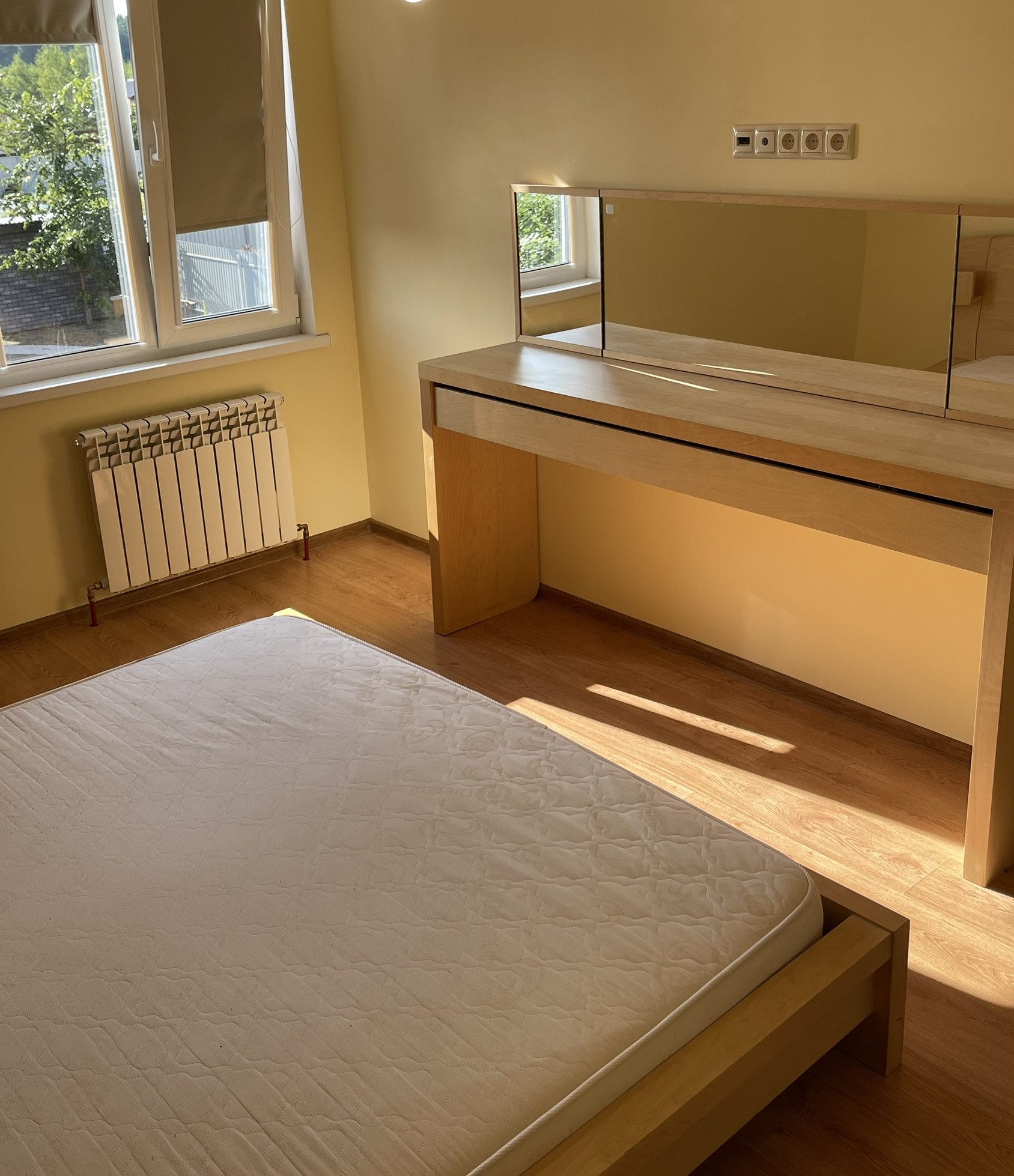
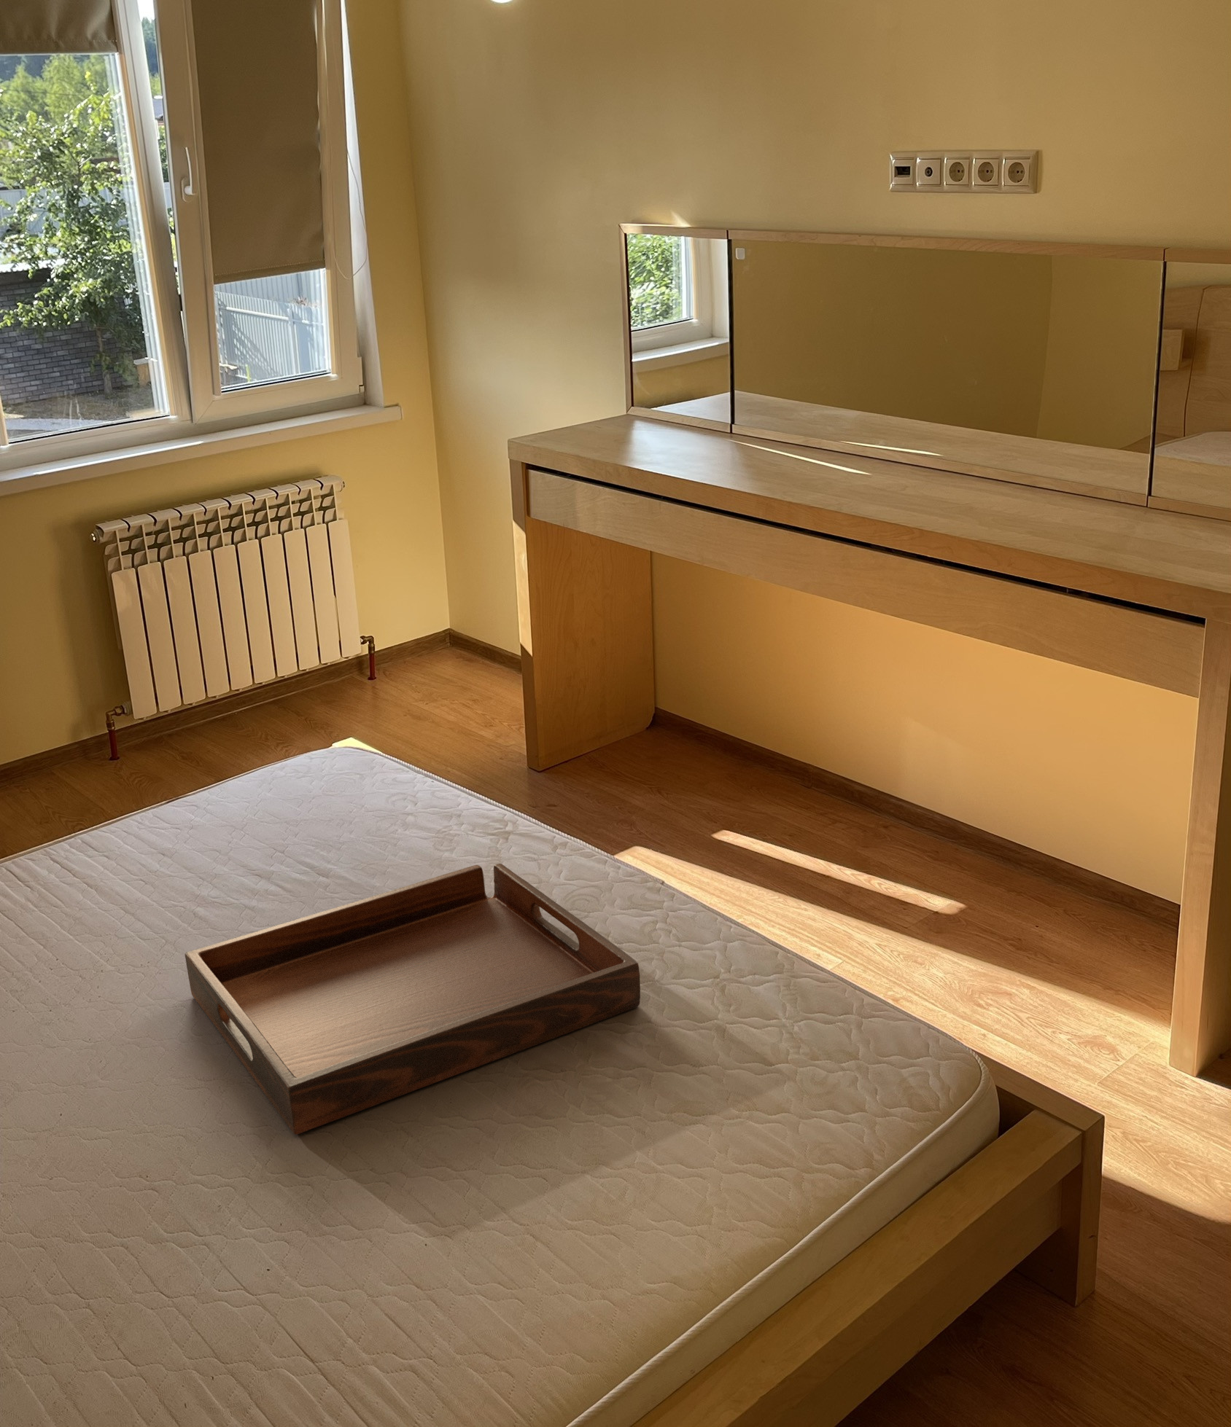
+ serving tray [185,863,641,1136]
